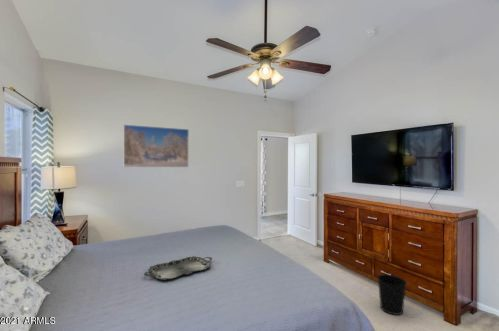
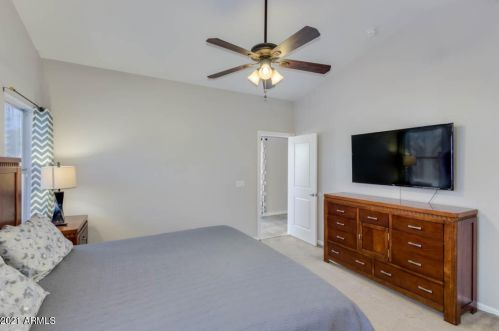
- serving tray [143,255,213,281]
- wastebasket [376,273,408,316]
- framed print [123,124,190,168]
